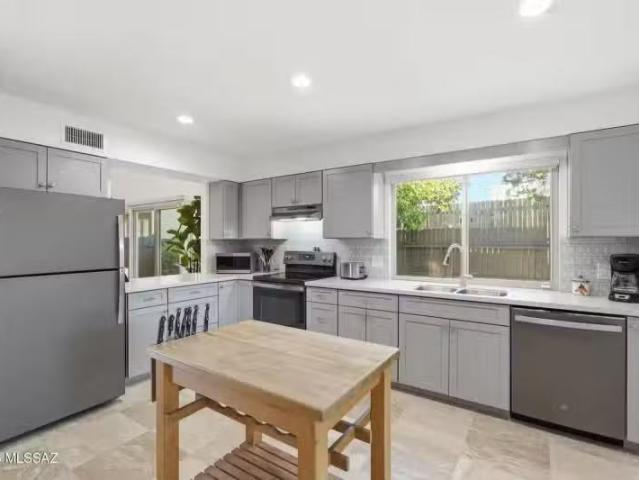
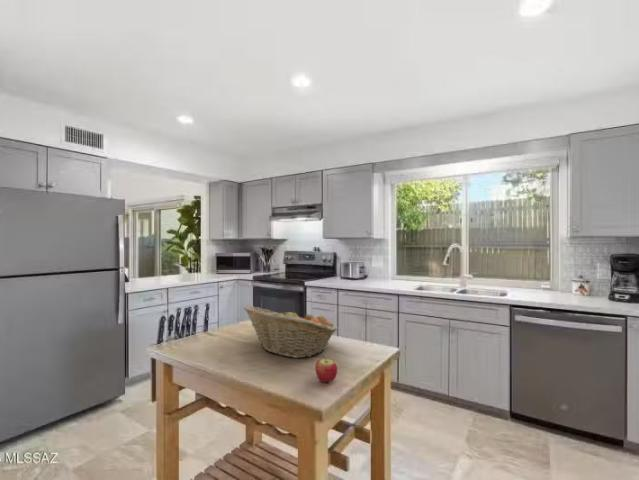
+ apple [315,353,338,383]
+ fruit basket [242,305,339,359]
